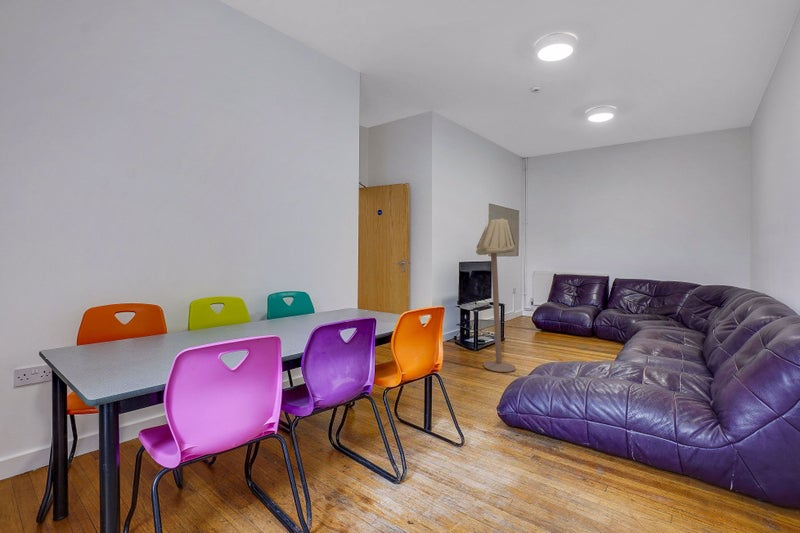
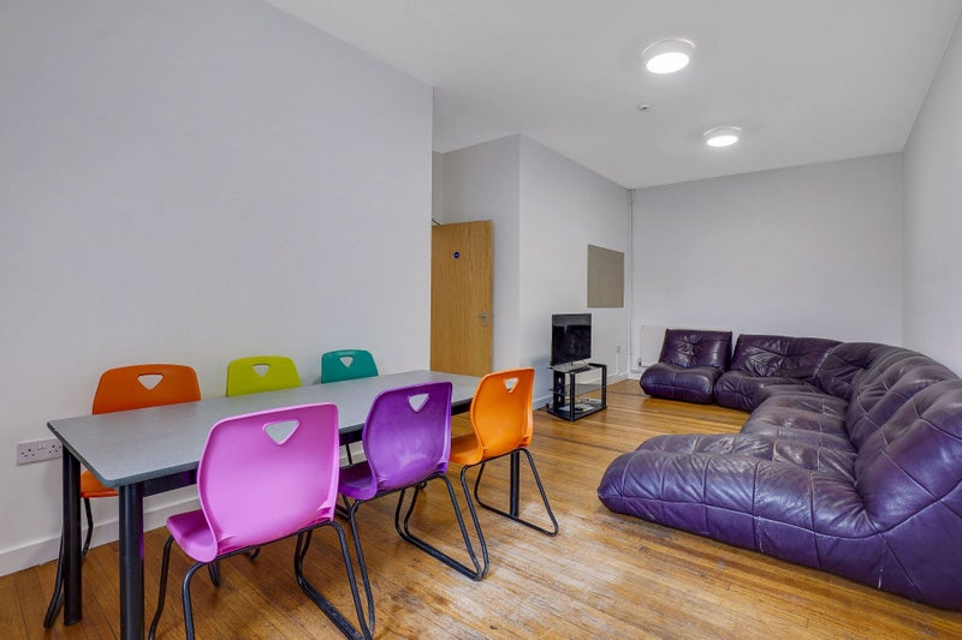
- floor lamp [475,217,517,373]
